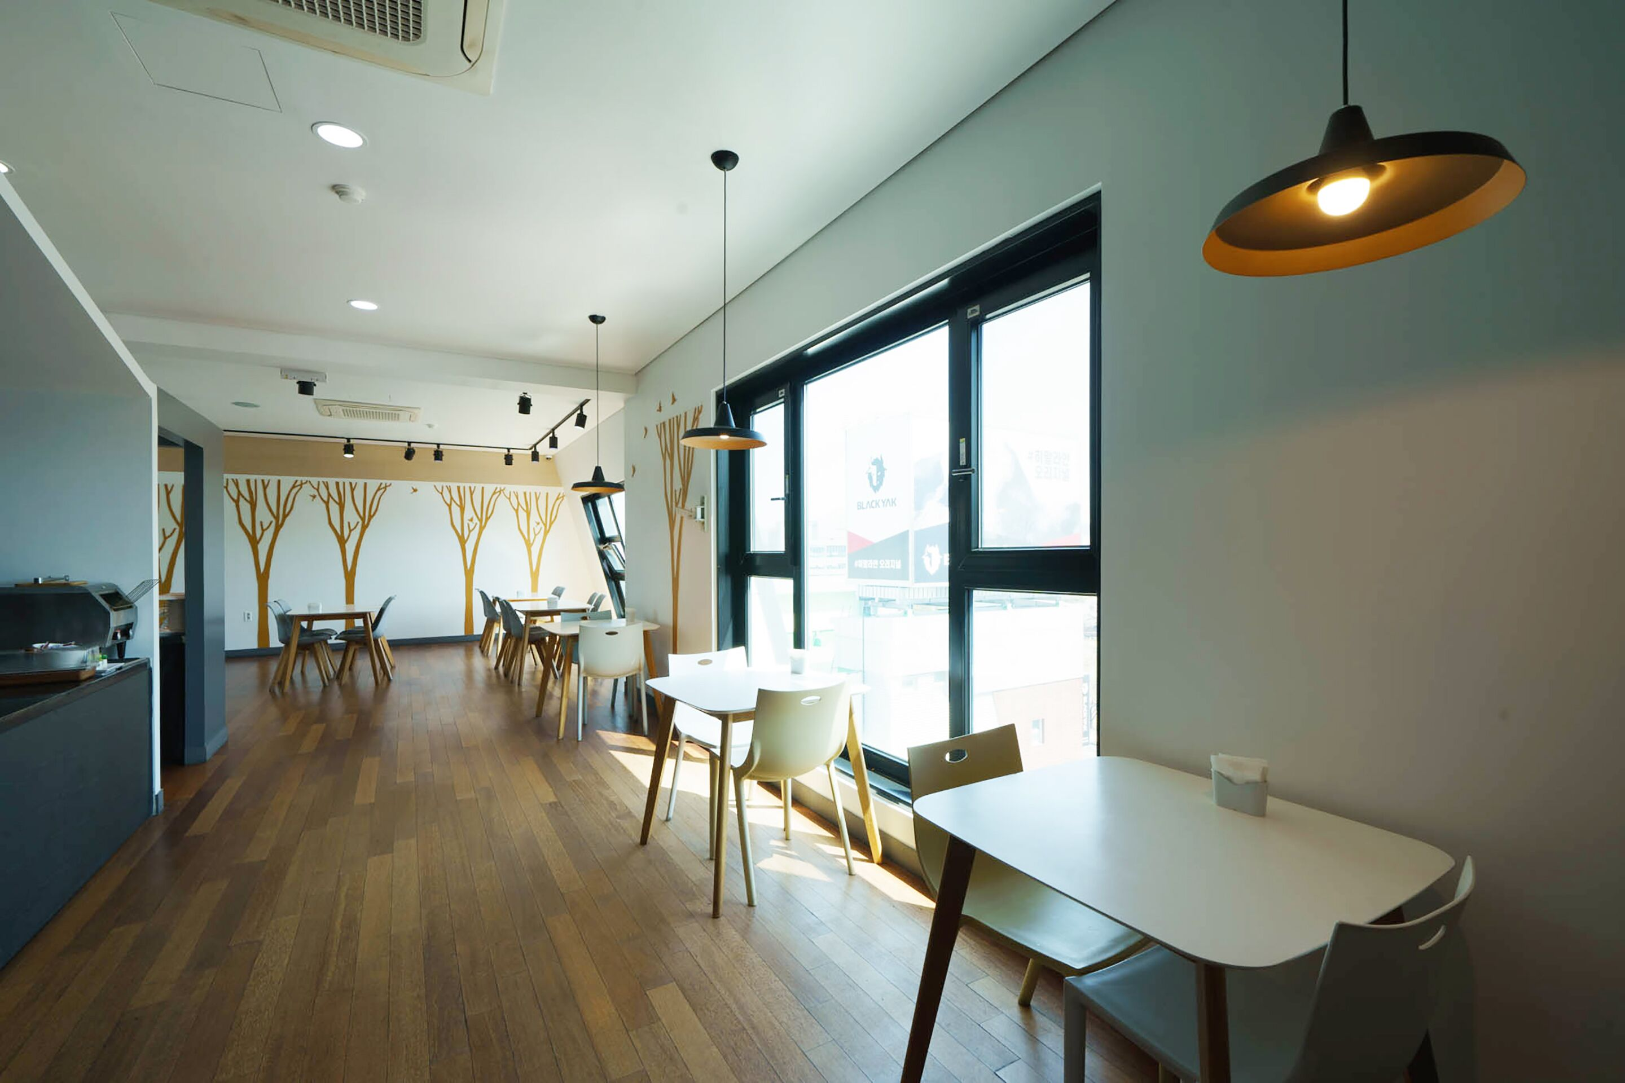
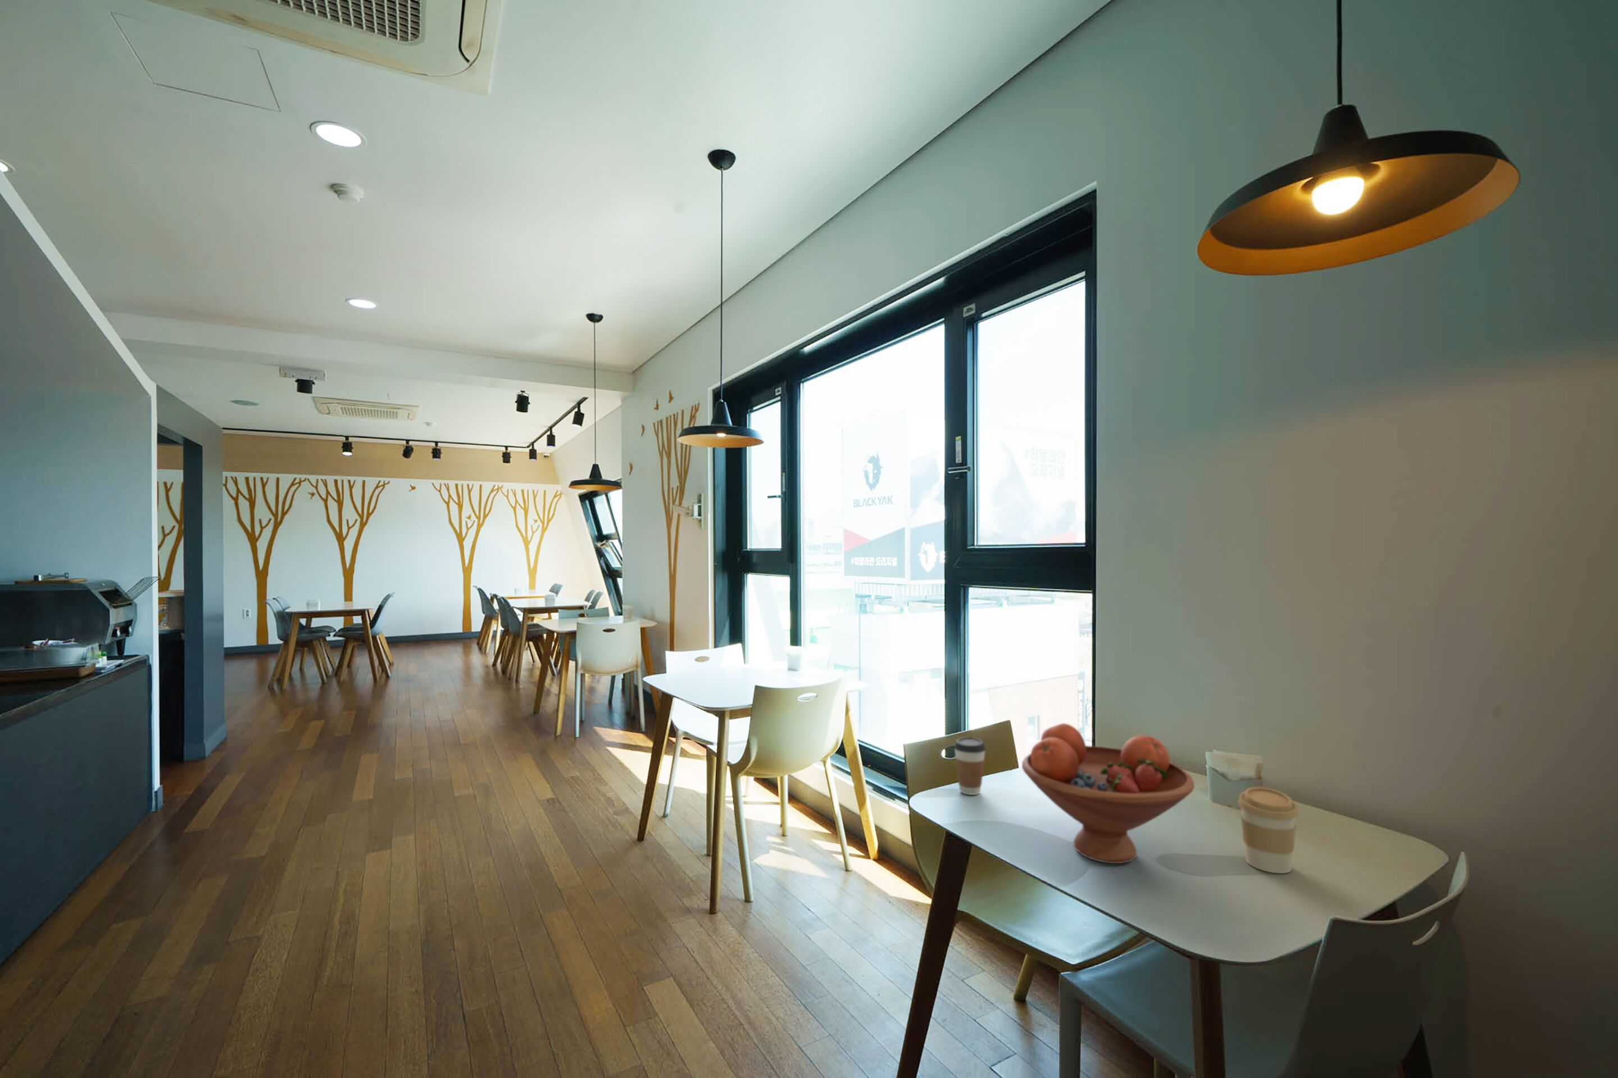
+ coffee cup [1238,787,1299,873]
+ fruit bowl [1021,723,1195,864]
+ coffee cup [953,736,986,795]
